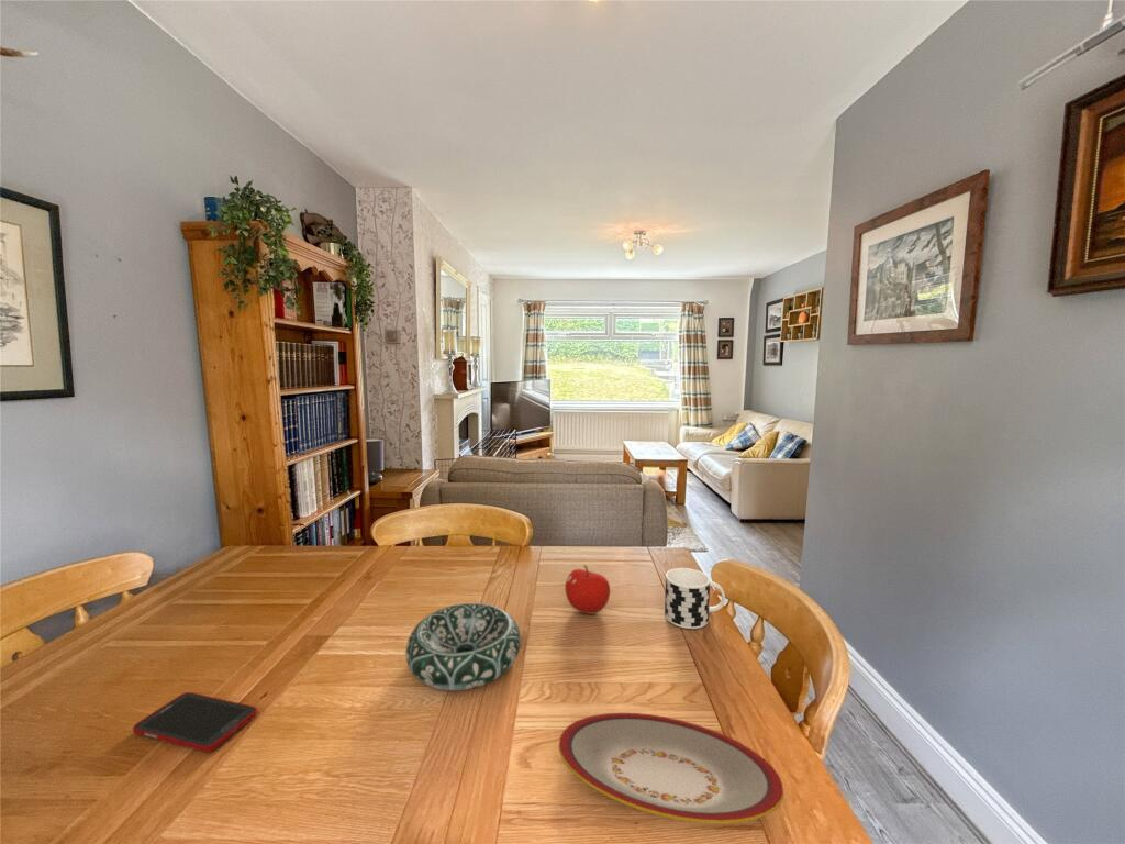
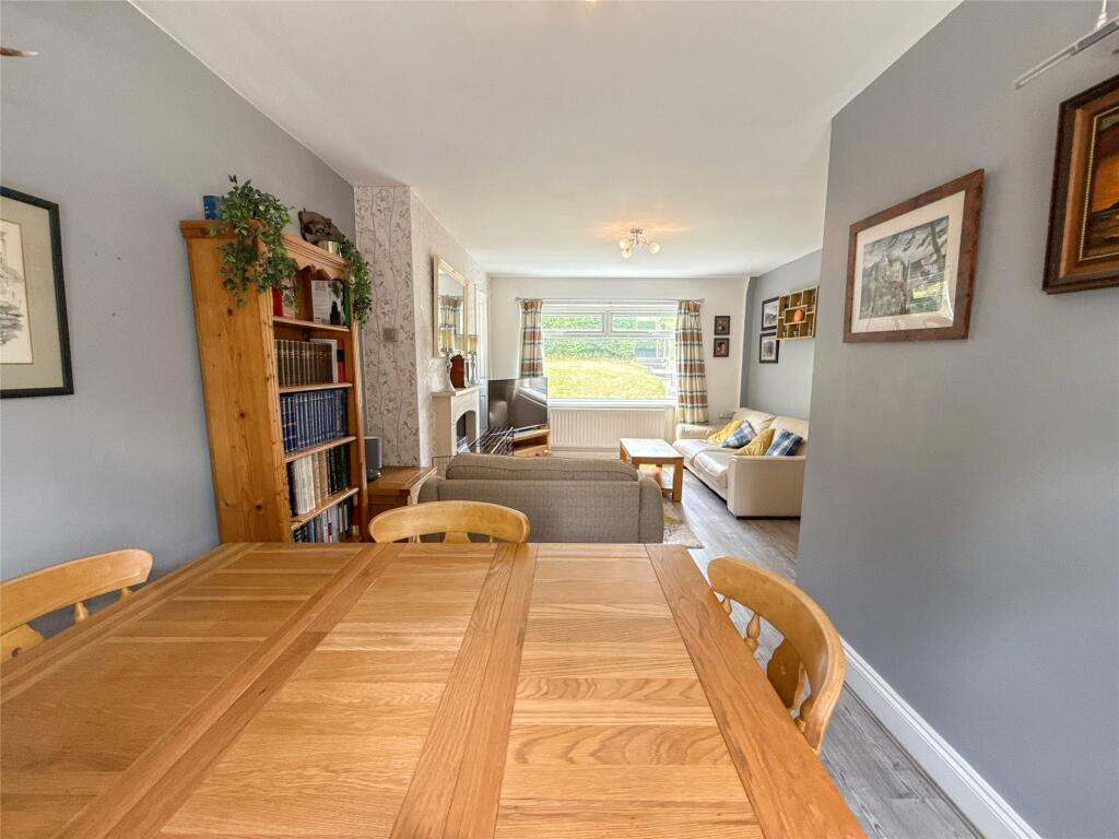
- plate [558,712,784,825]
- fruit [564,564,611,615]
- cell phone [132,691,258,753]
- decorative bowl [404,602,522,691]
- cup [664,567,726,630]
